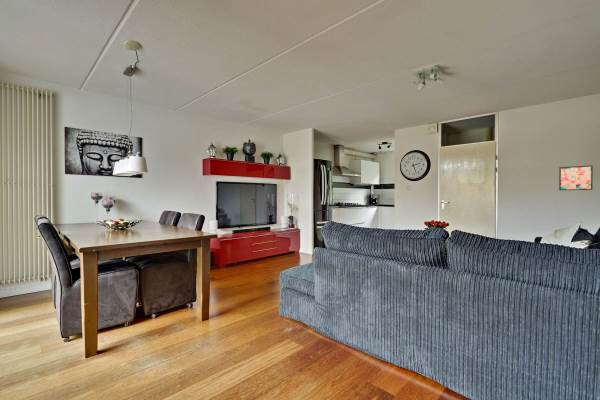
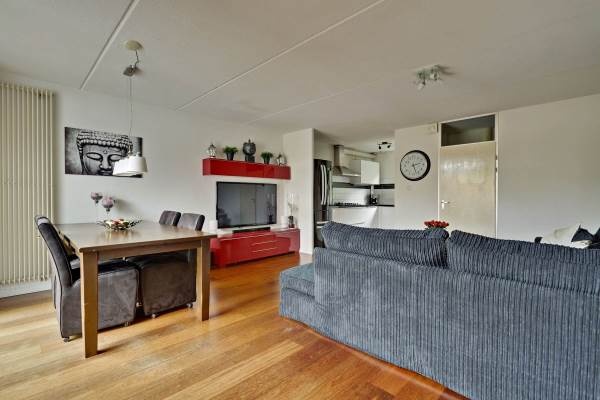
- wall art [558,164,594,191]
